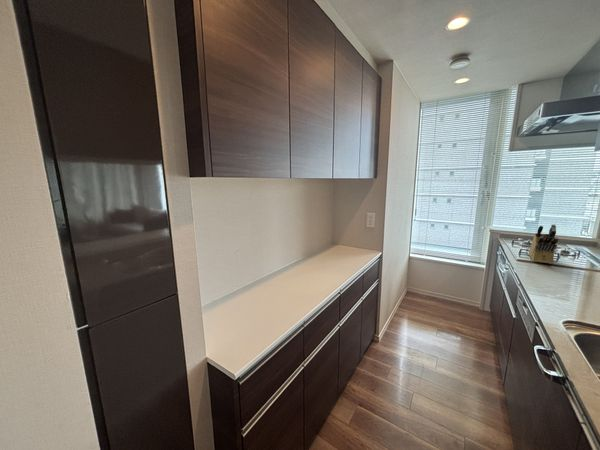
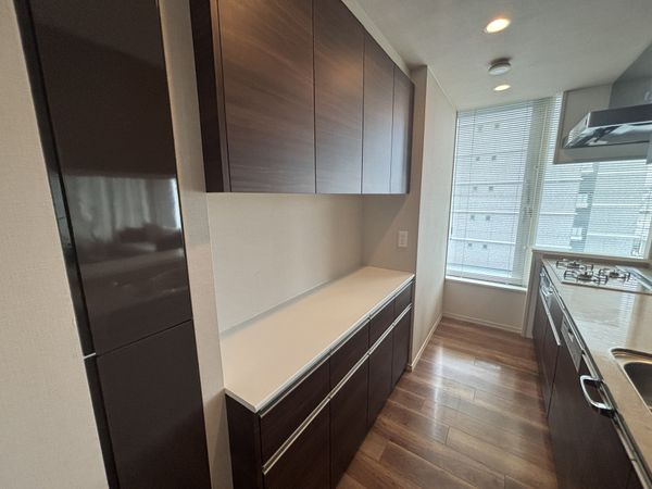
- knife block [528,223,559,265]
